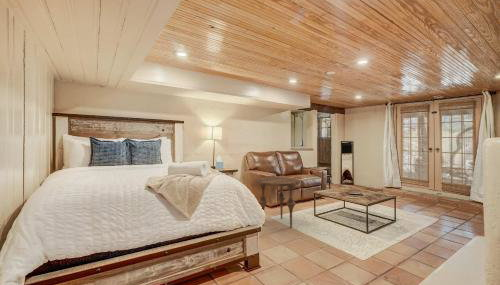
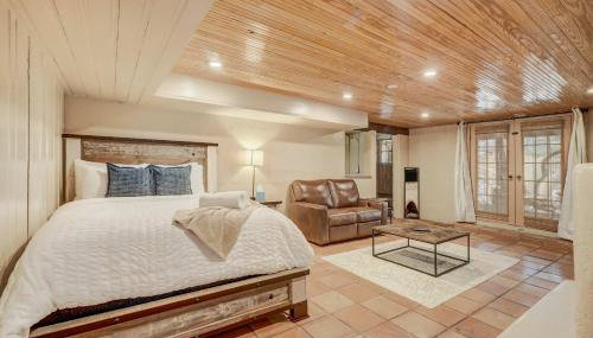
- side table [256,176,301,229]
